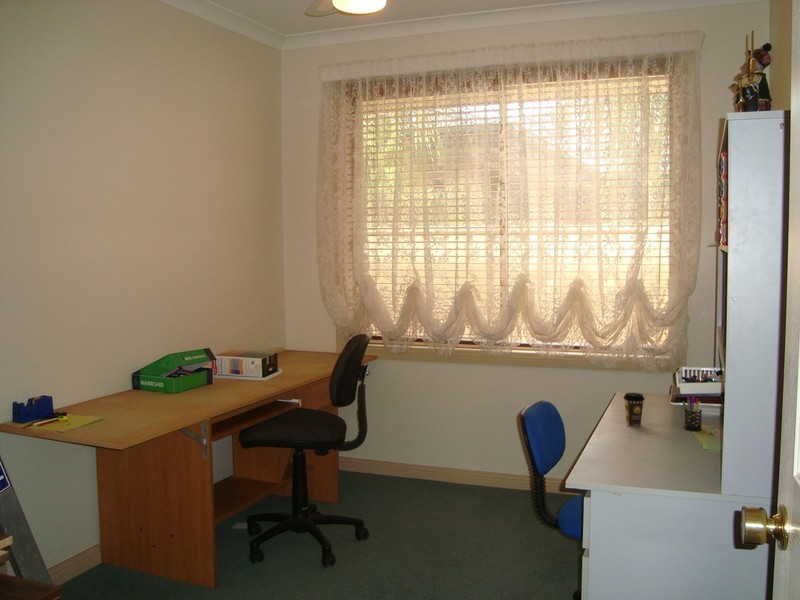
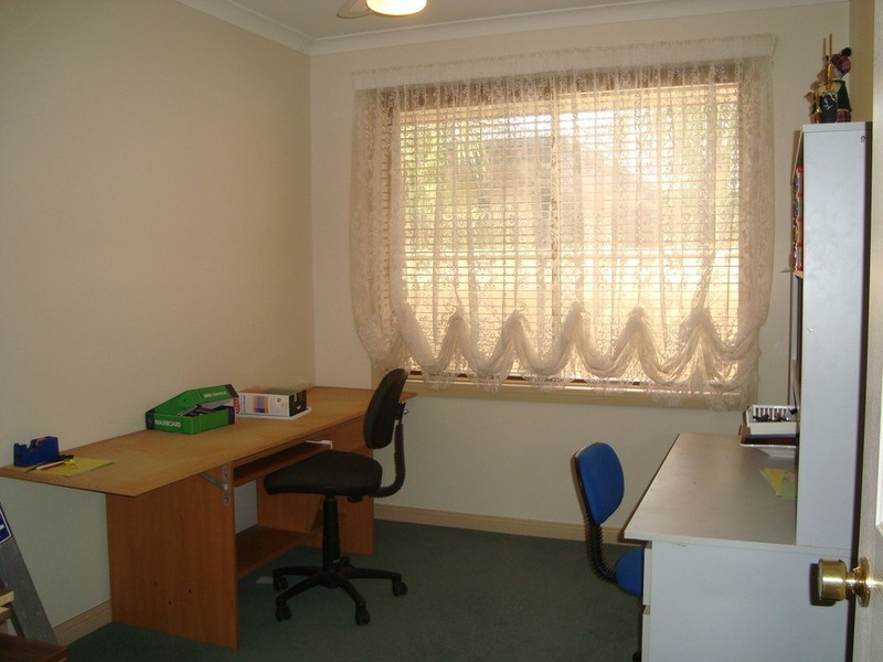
- coffee cup [623,392,646,428]
- pen holder [681,393,703,432]
